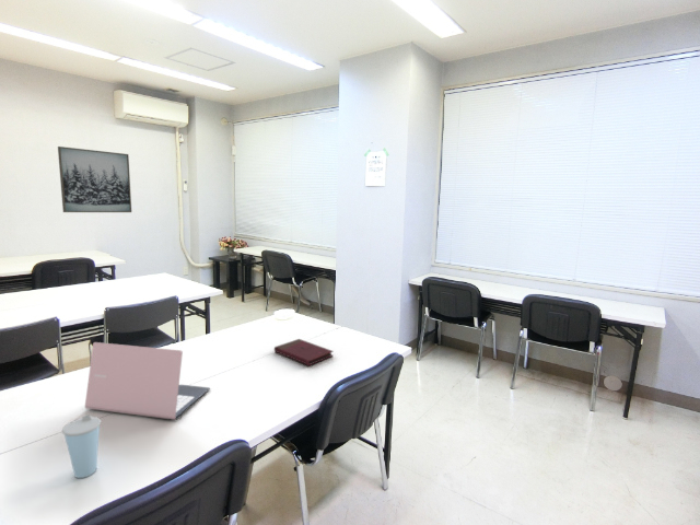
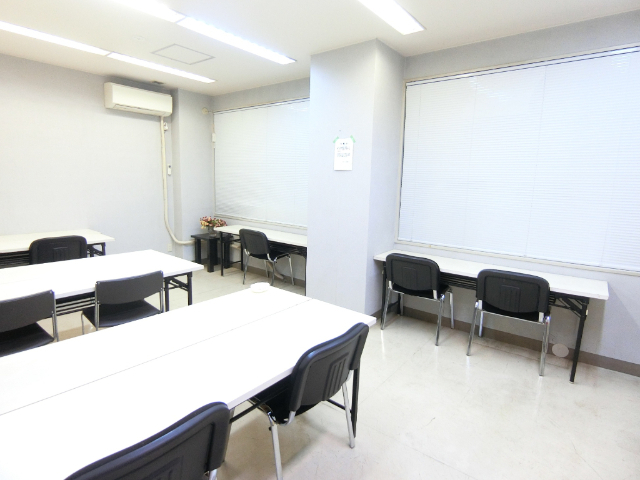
- laptop [84,341,211,421]
- cup [61,413,102,479]
- book [273,338,335,366]
- wall art [57,145,132,213]
